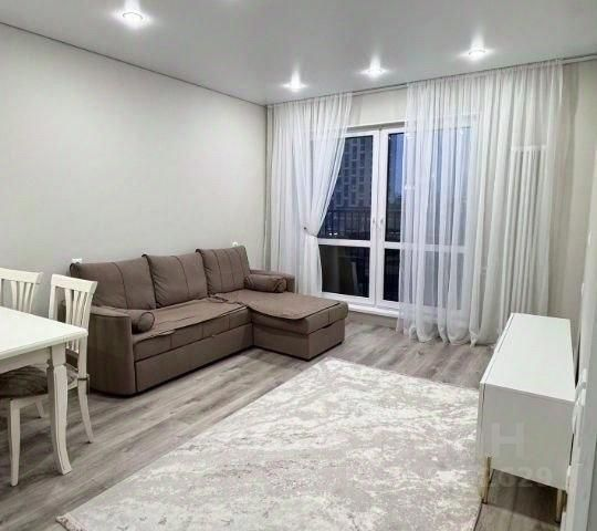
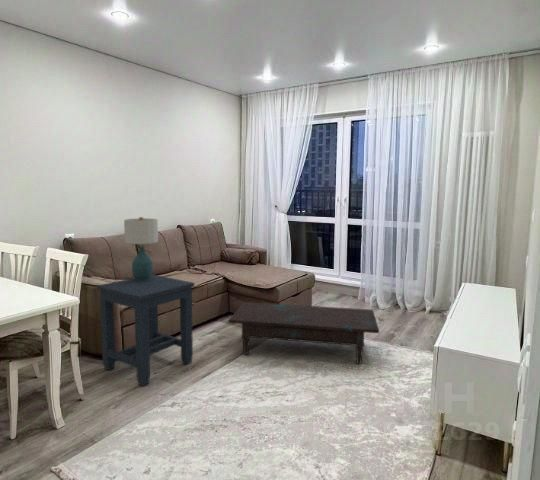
+ coffee table [228,301,380,365]
+ side table [96,274,195,387]
+ table lamp [123,216,159,281]
